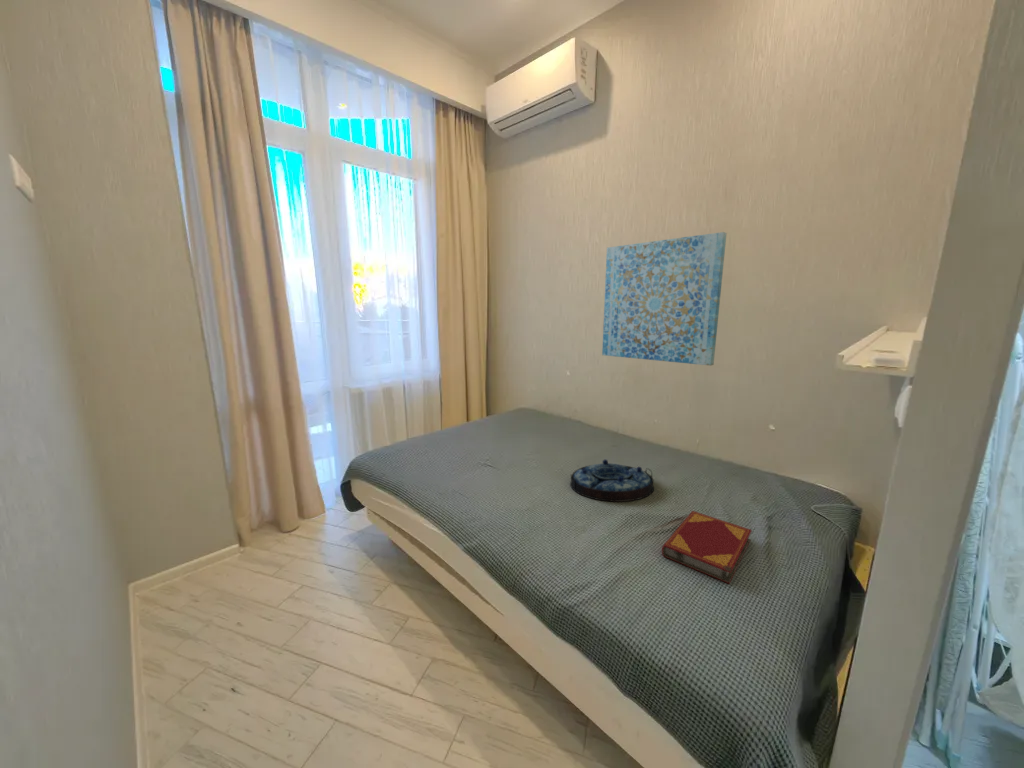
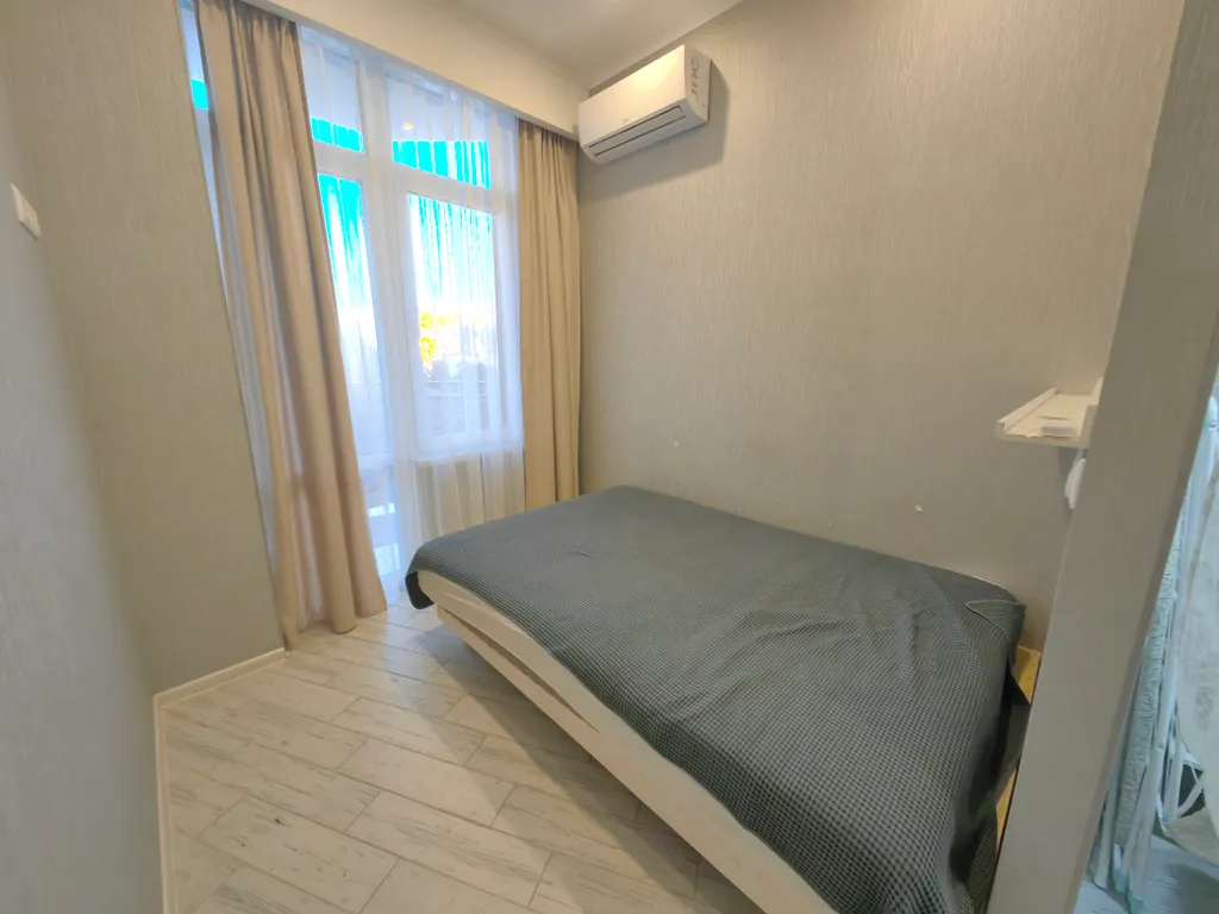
- wall art [601,231,728,367]
- serving tray [569,458,655,503]
- hardback book [661,510,753,584]
